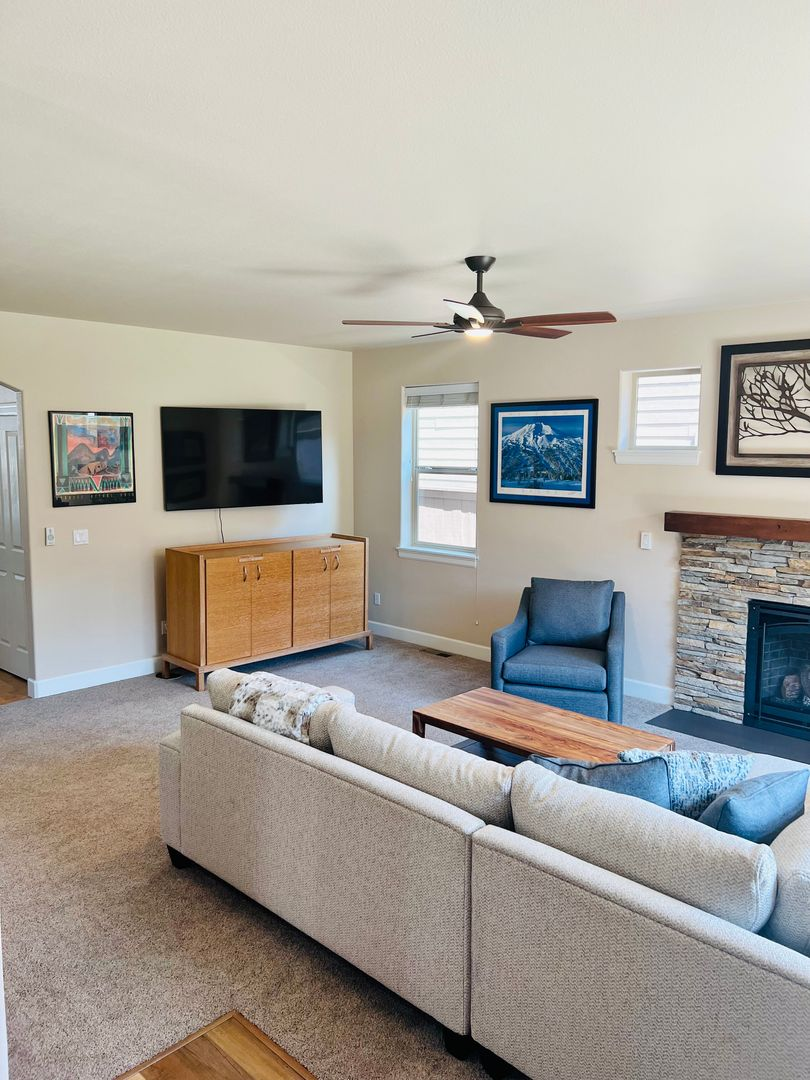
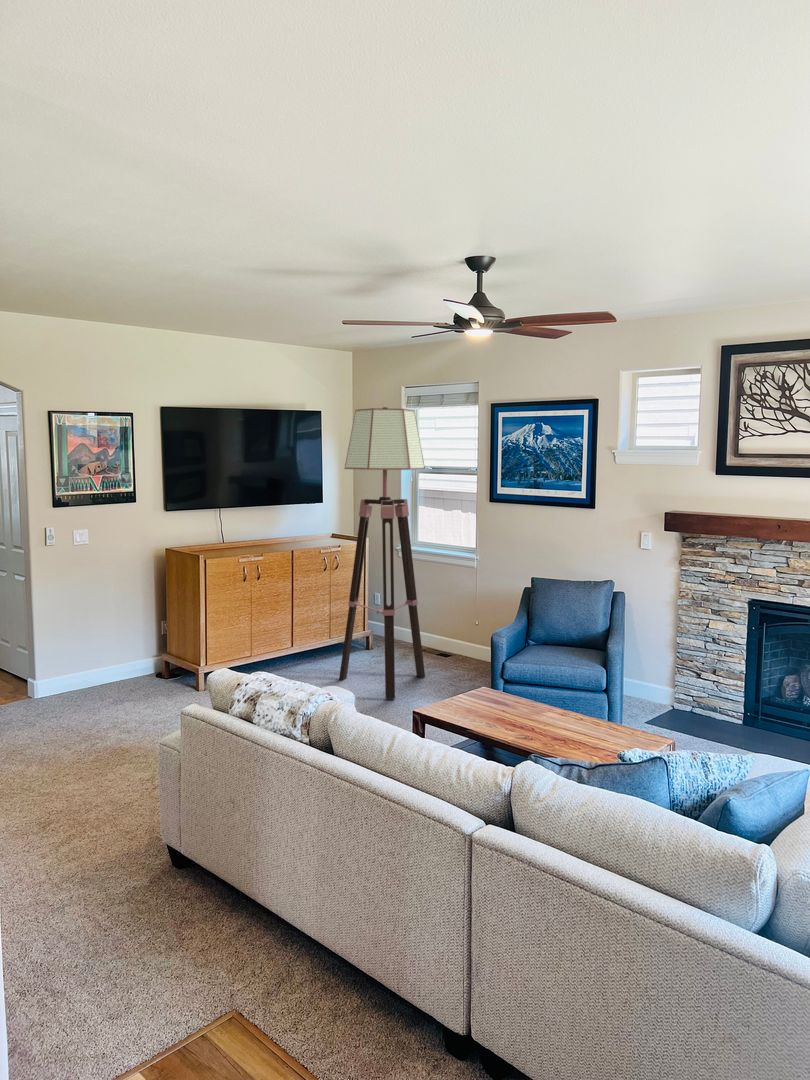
+ floor lamp [338,406,426,700]
